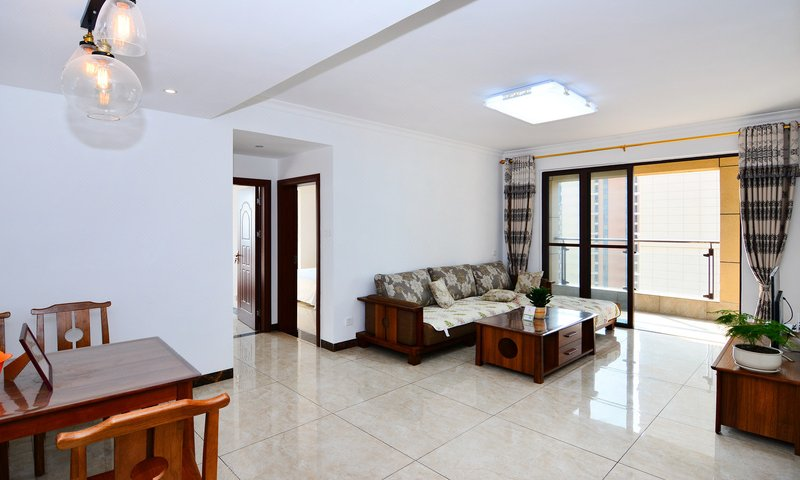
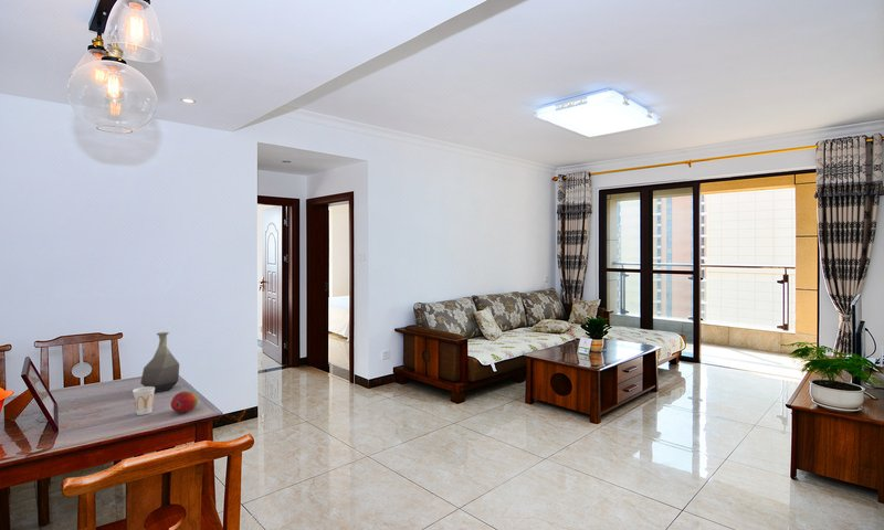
+ cup [131,386,155,416]
+ vase [139,331,180,393]
+ fruit [170,390,199,414]
